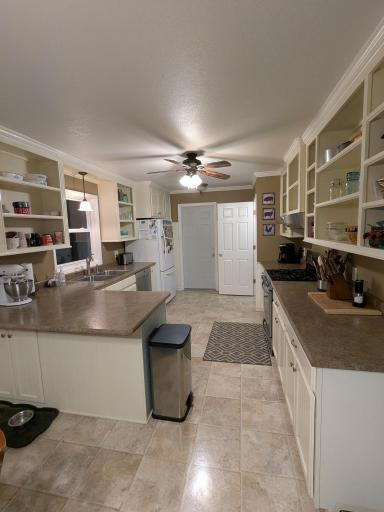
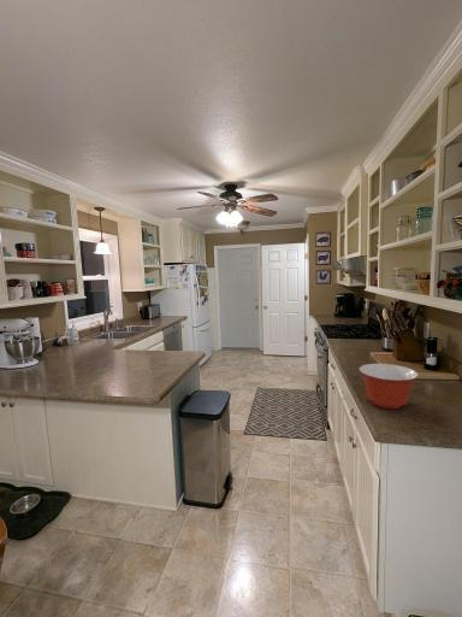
+ mixing bowl [357,363,420,410]
